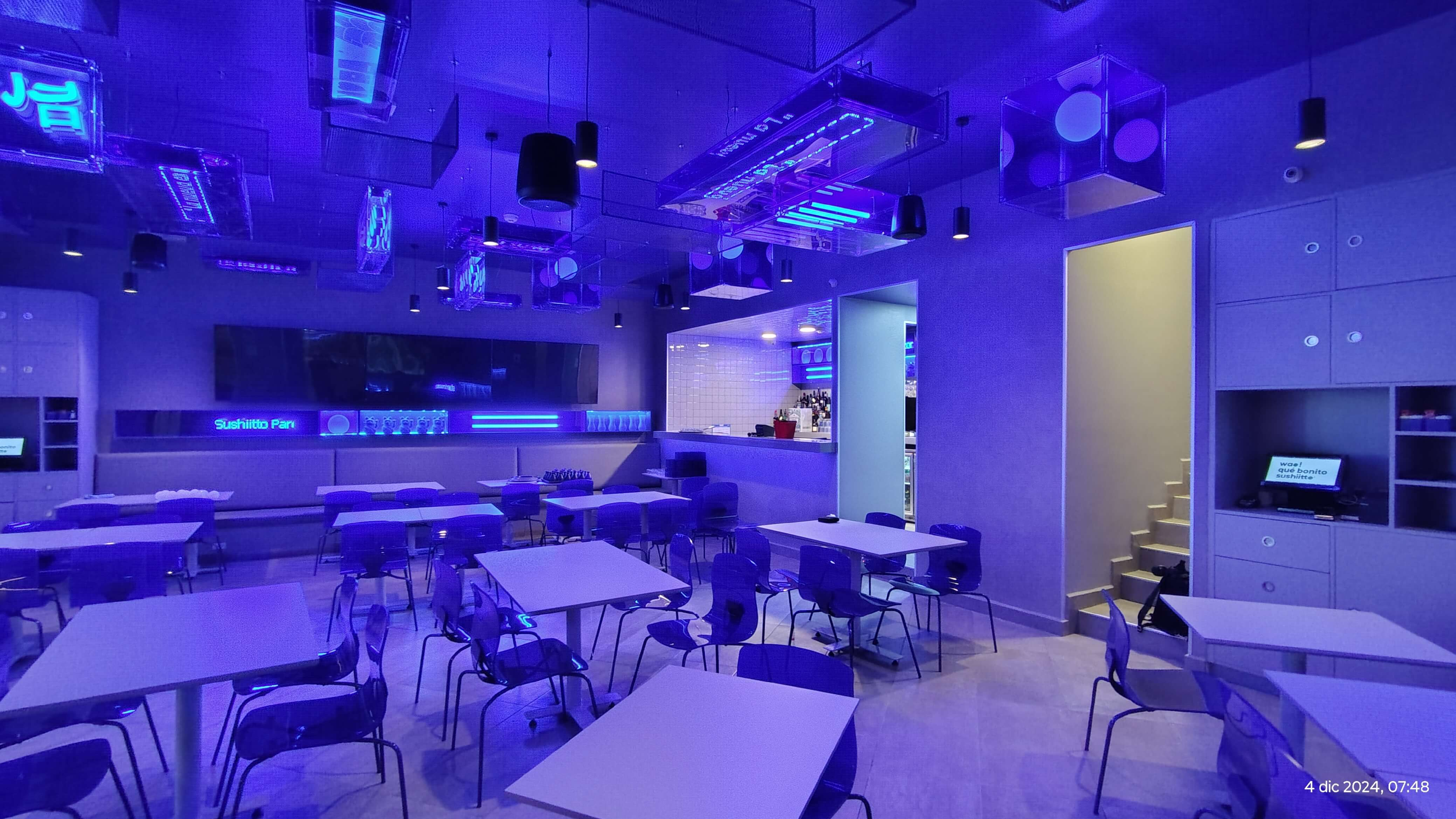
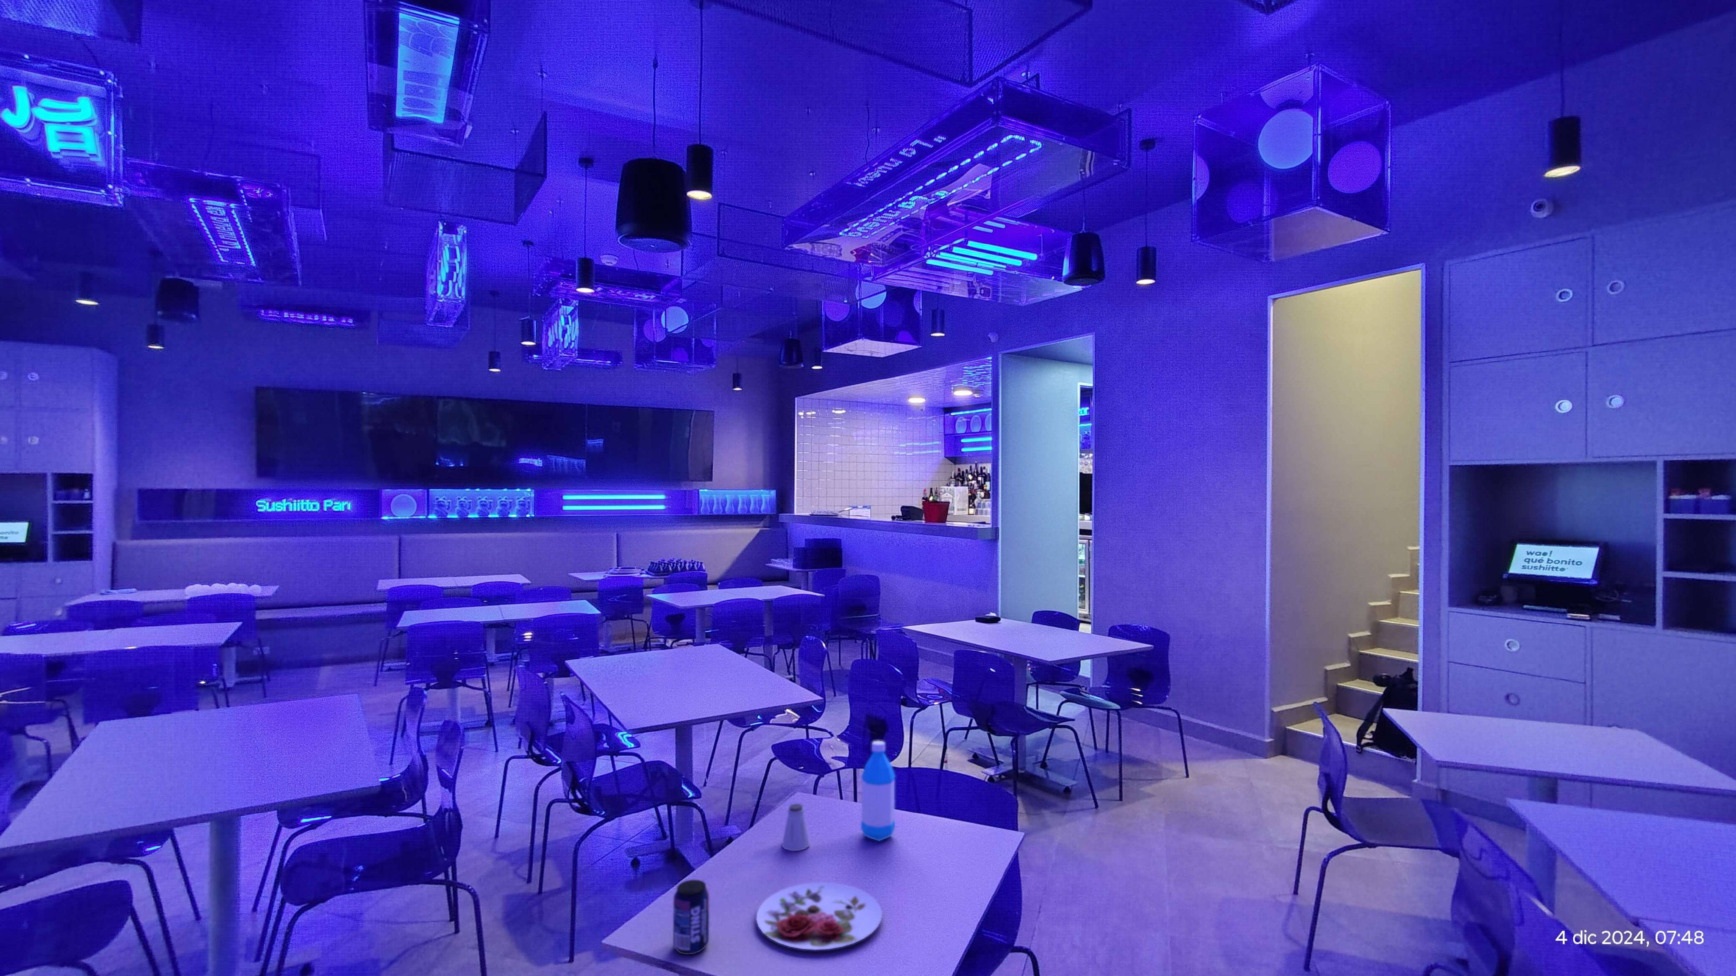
+ saltshaker [781,803,810,851]
+ plate [756,882,882,951]
+ beverage can [672,879,709,955]
+ water bottle [861,740,895,841]
